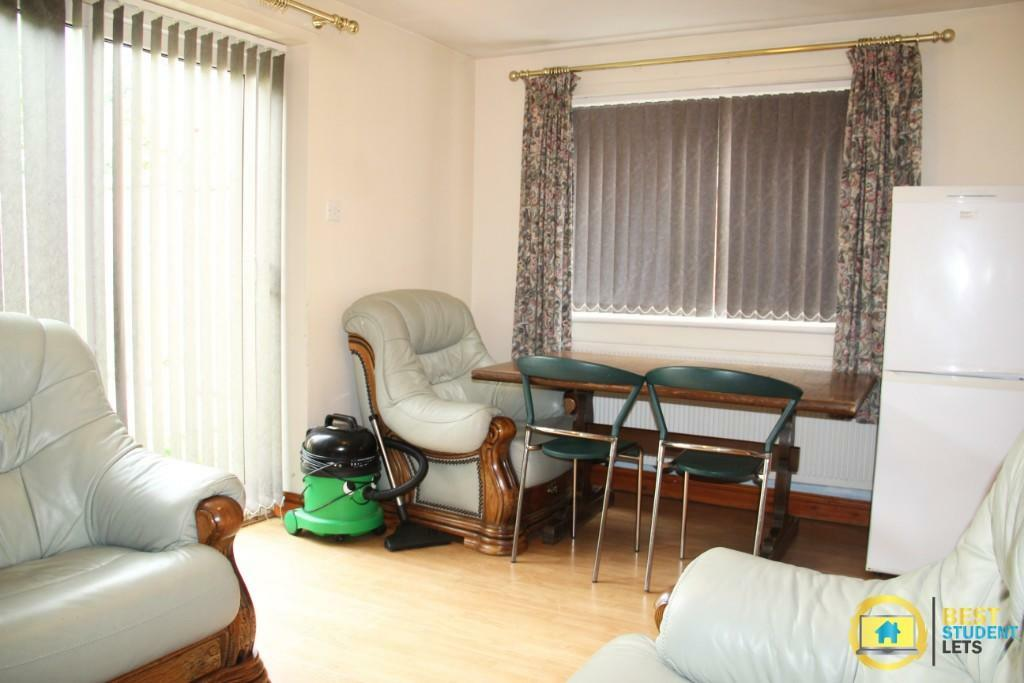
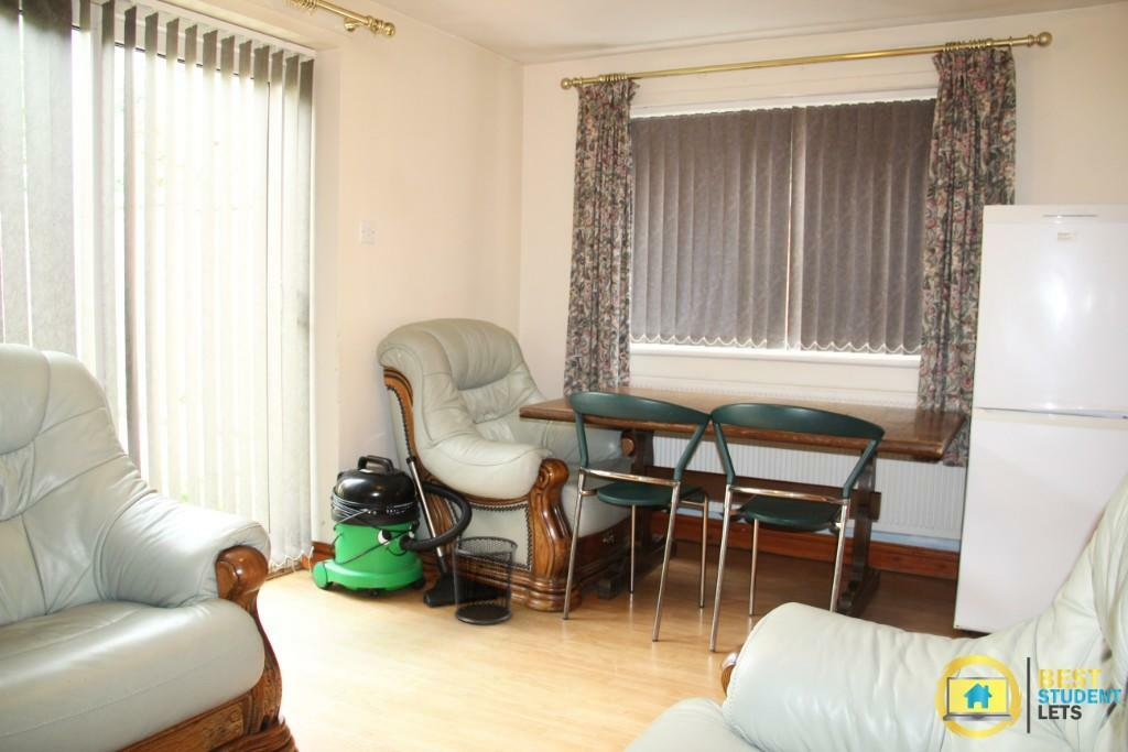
+ waste bin [449,535,519,625]
